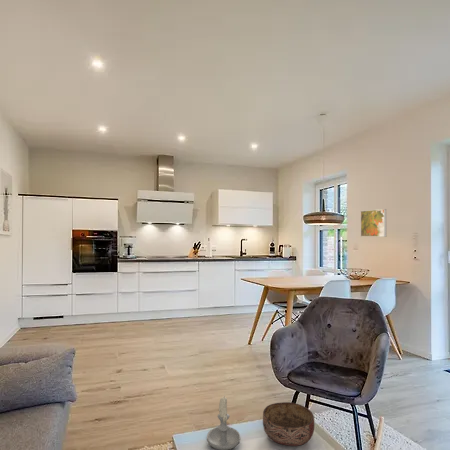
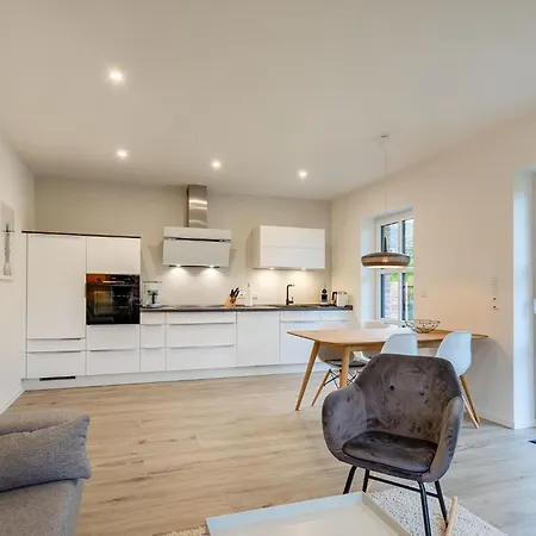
- candle [206,394,241,450]
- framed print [360,208,388,238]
- bowl [262,401,315,447]
